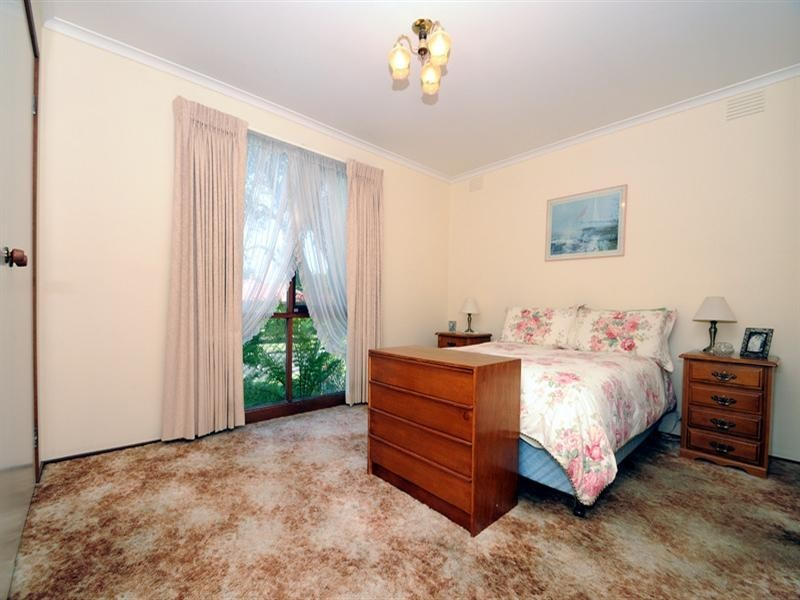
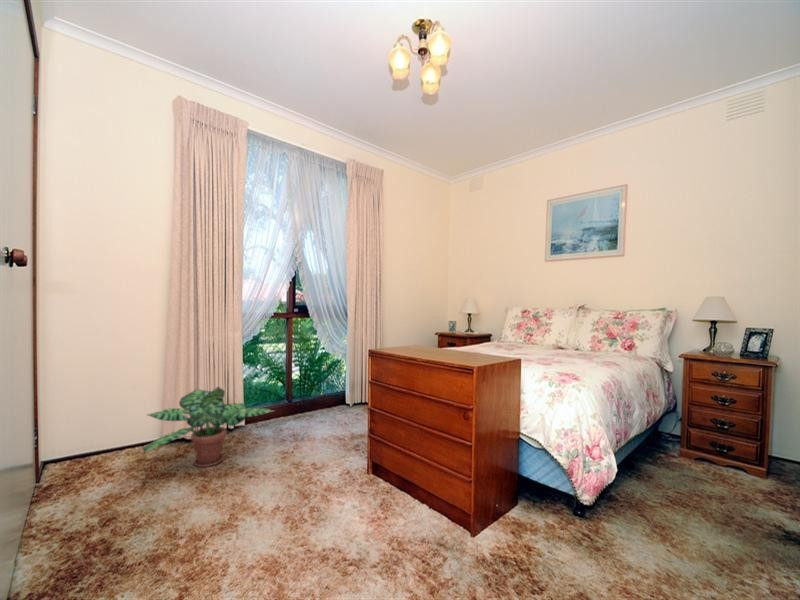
+ potted plant [142,386,275,468]
